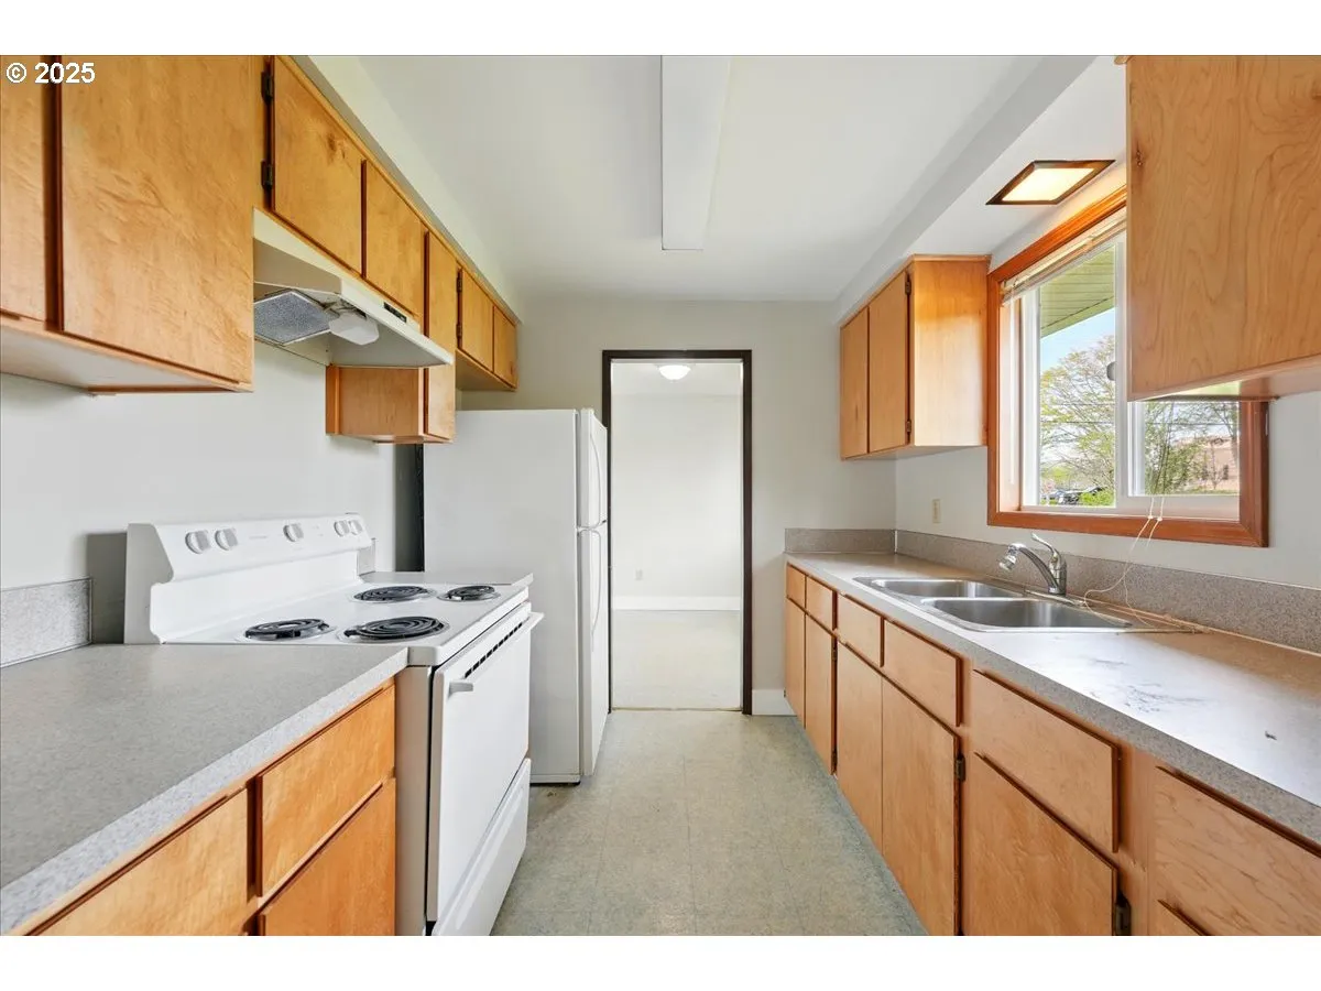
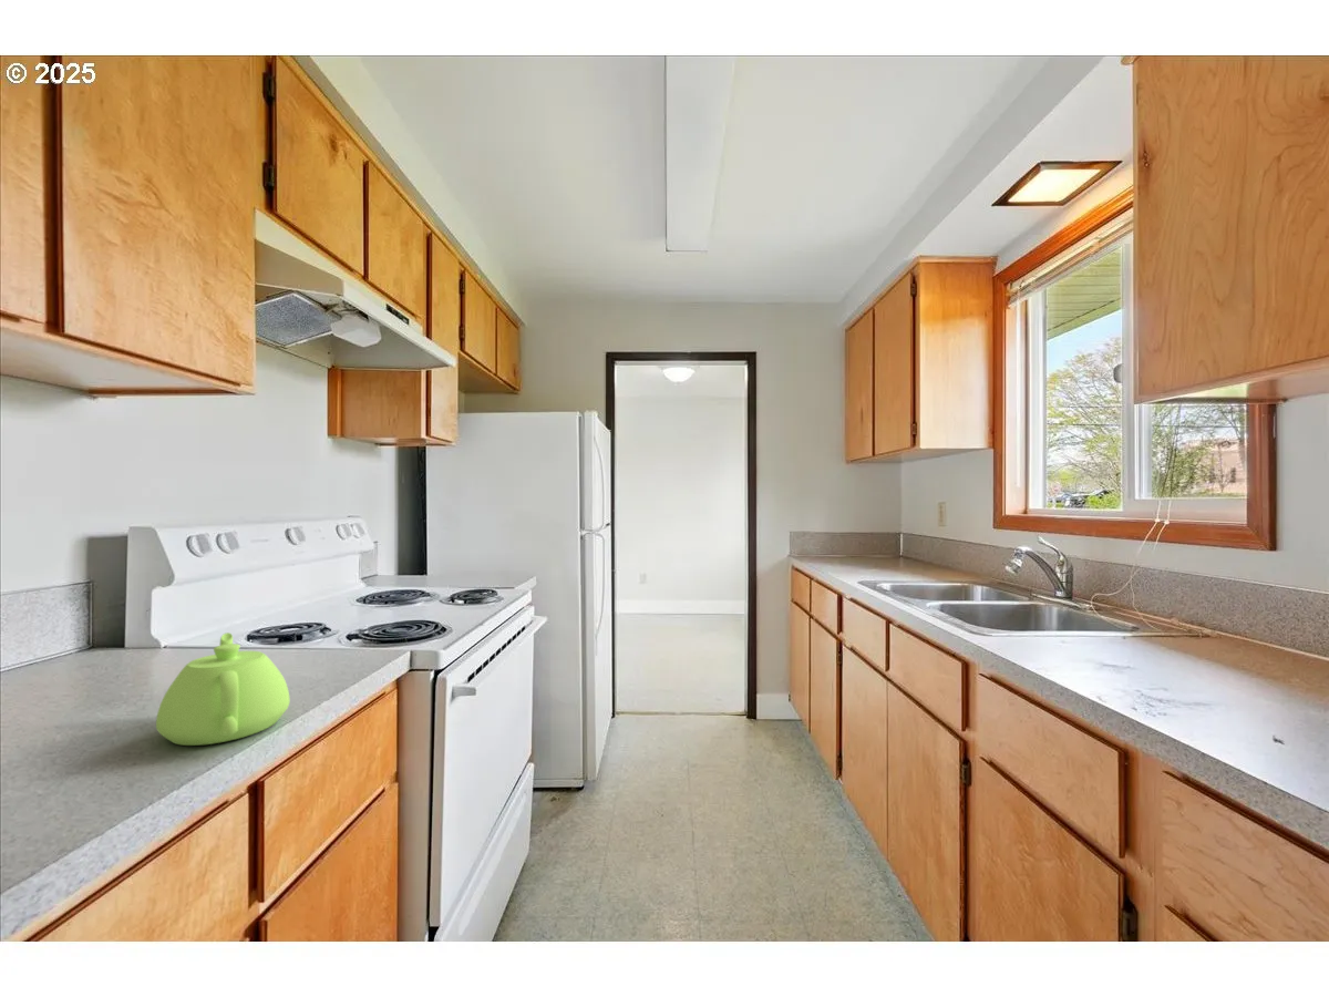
+ teapot [155,631,291,747]
